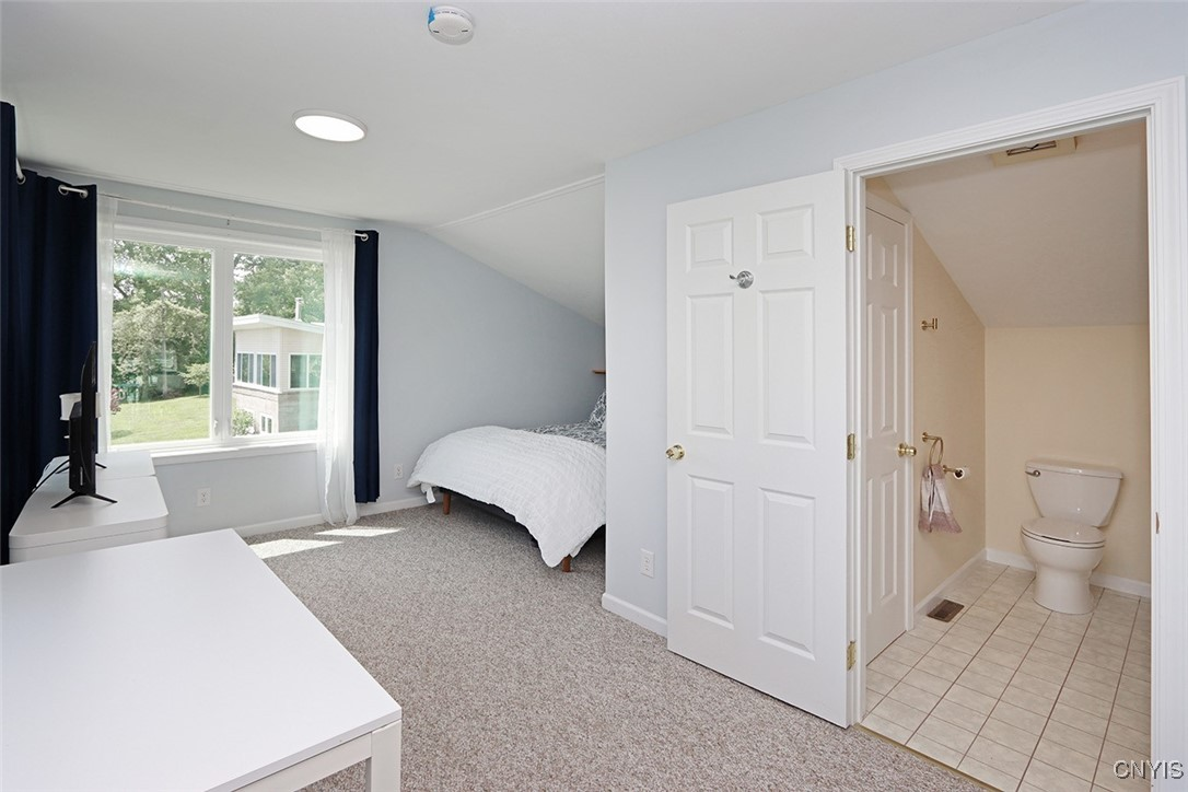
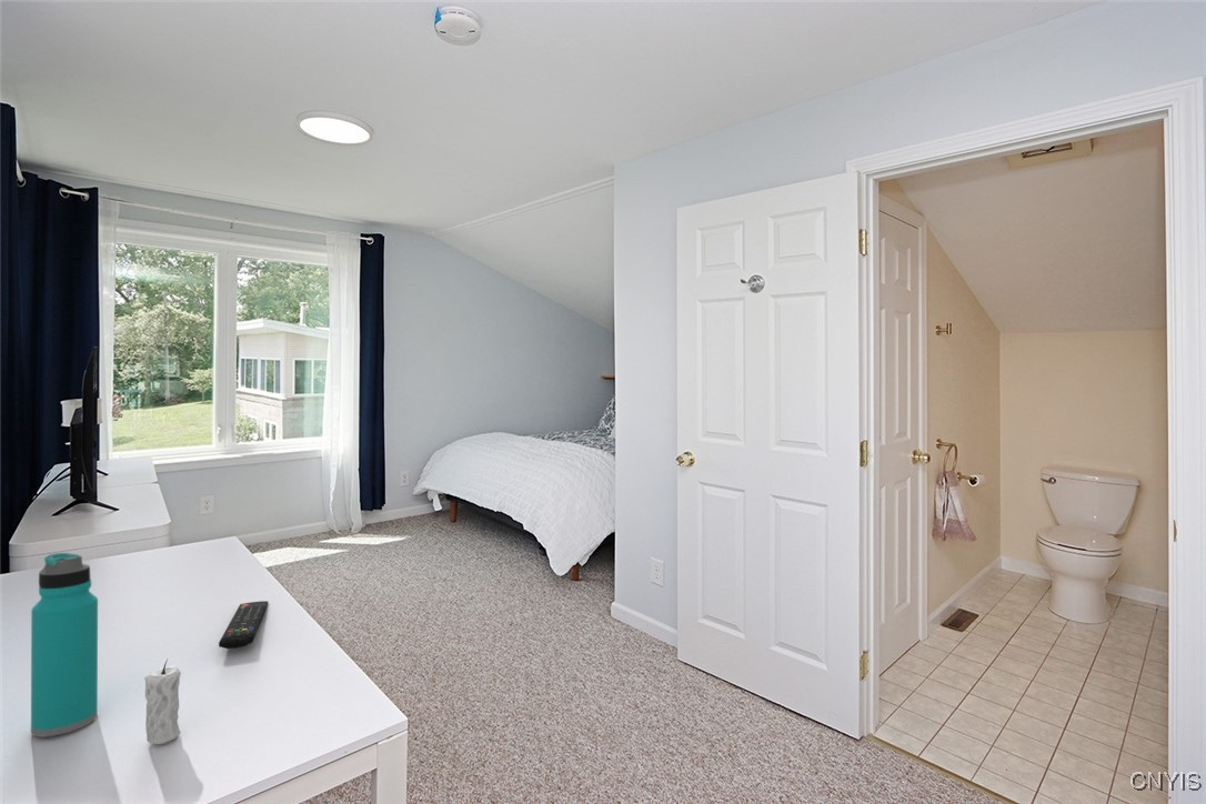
+ water bottle [30,552,99,738]
+ remote control [218,600,269,650]
+ candle [143,659,182,745]
